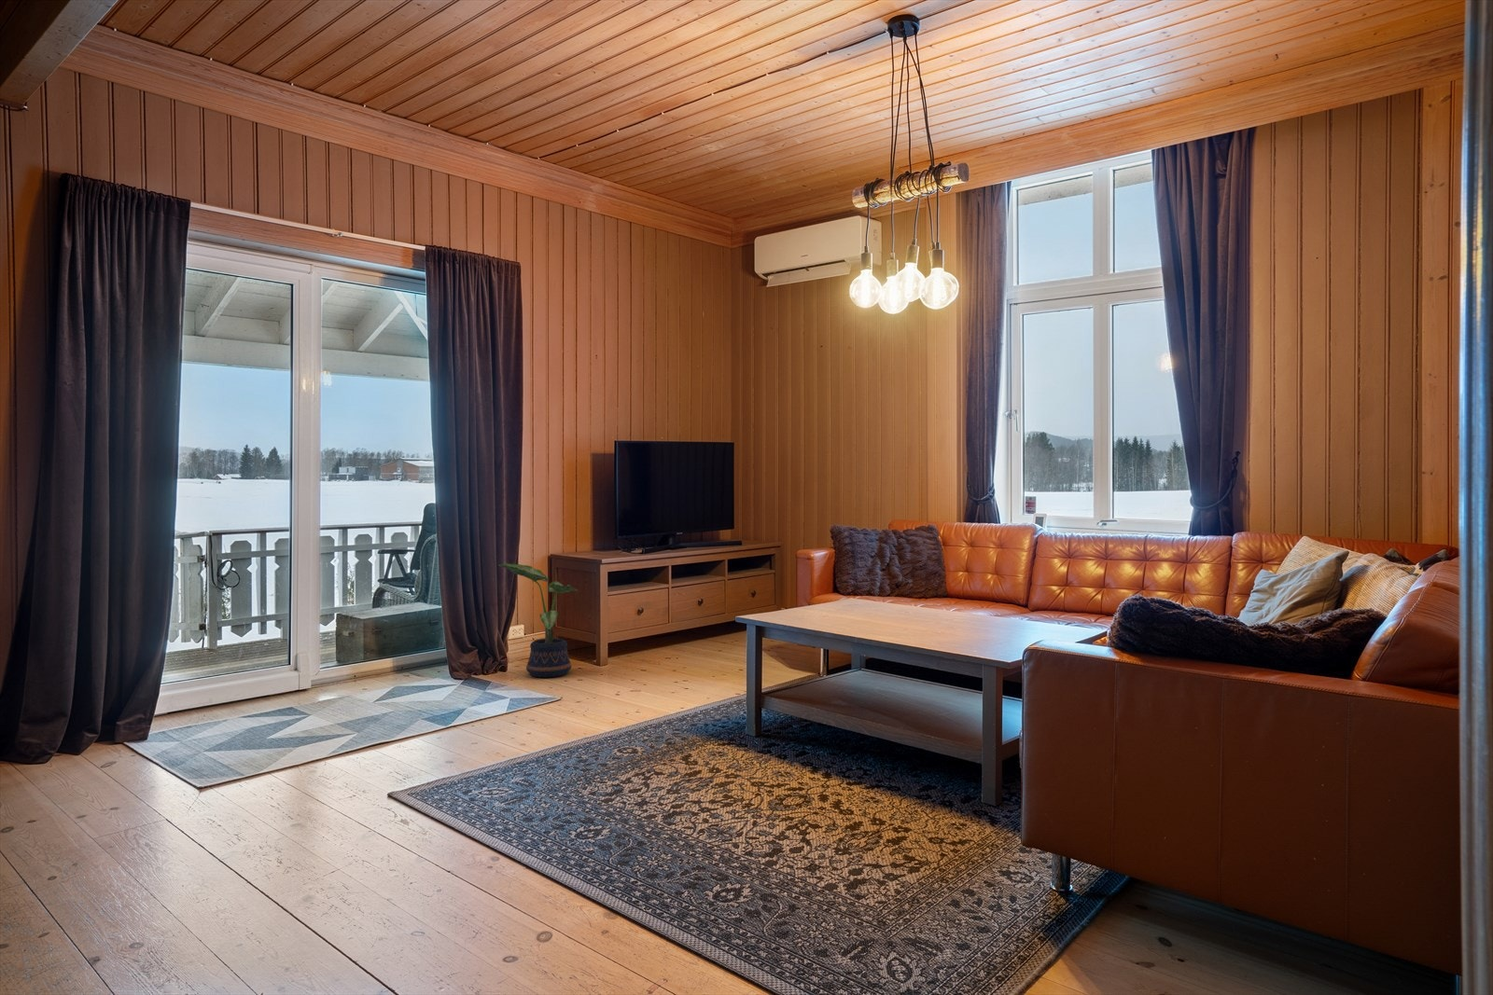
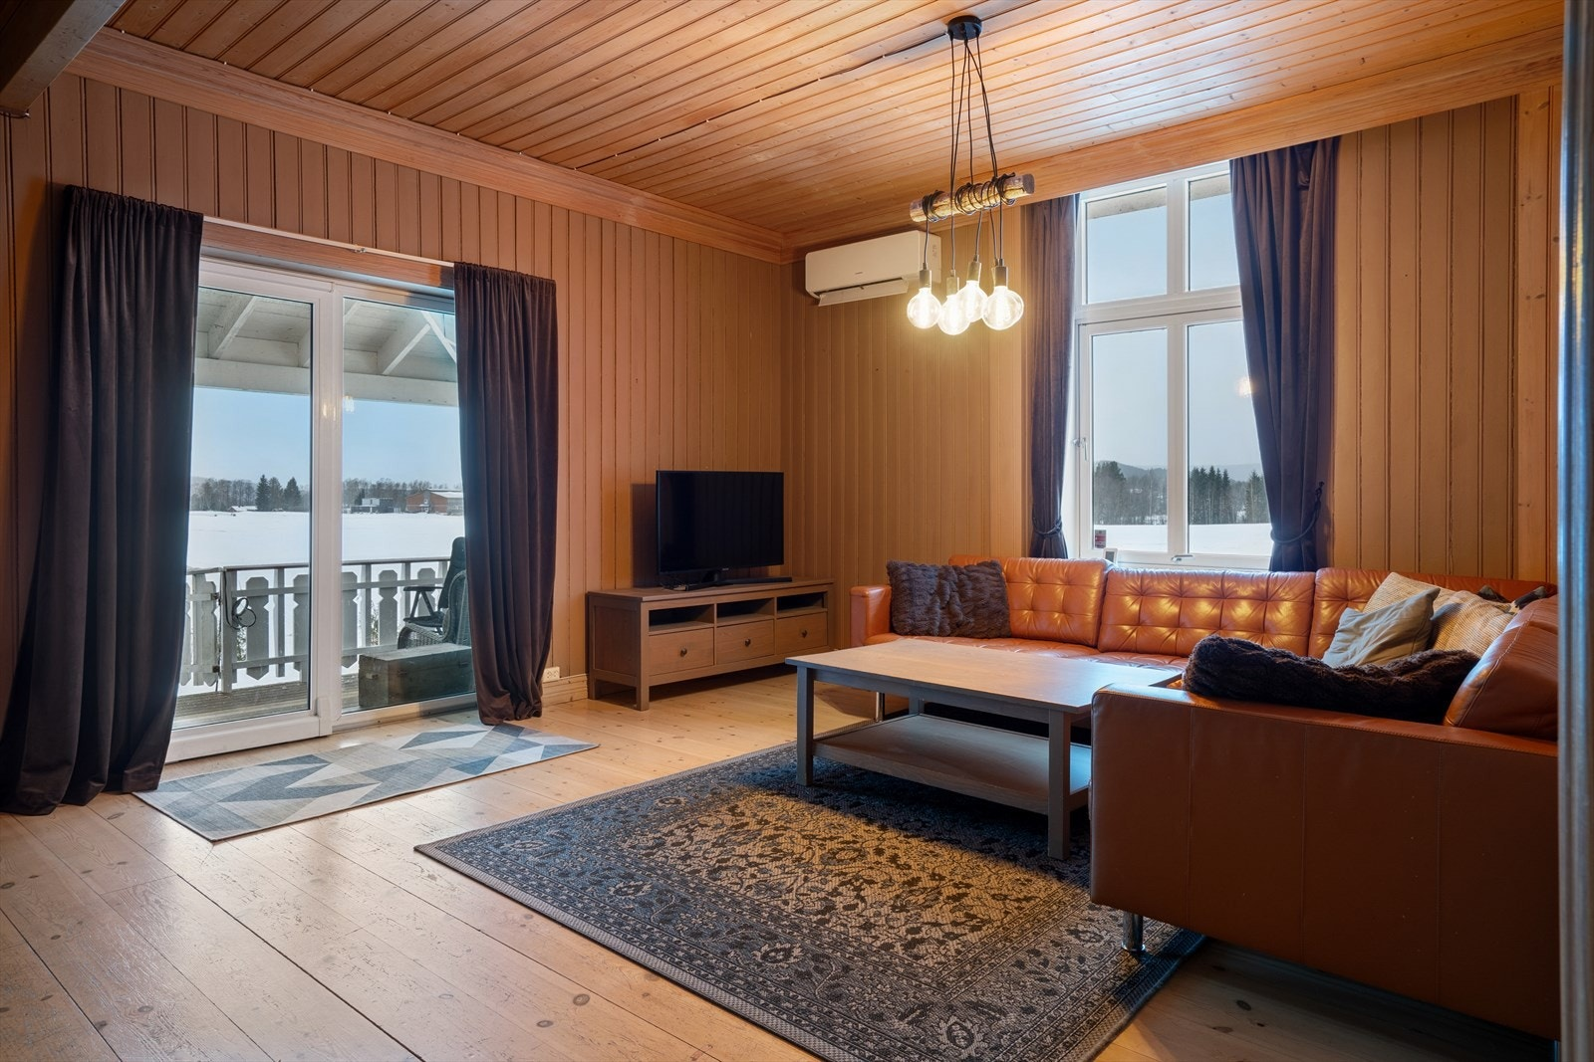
- potted plant [498,562,580,677]
